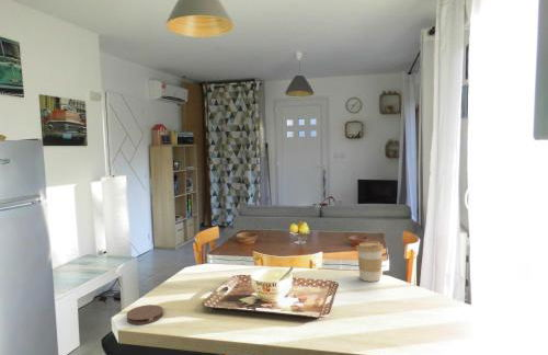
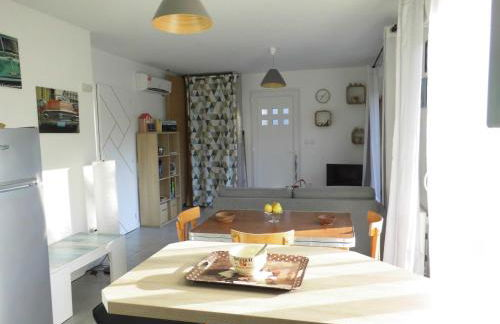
- coaster [125,304,164,325]
- coffee cup [355,241,385,283]
